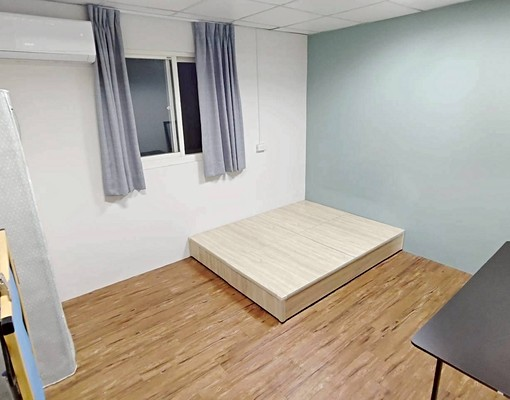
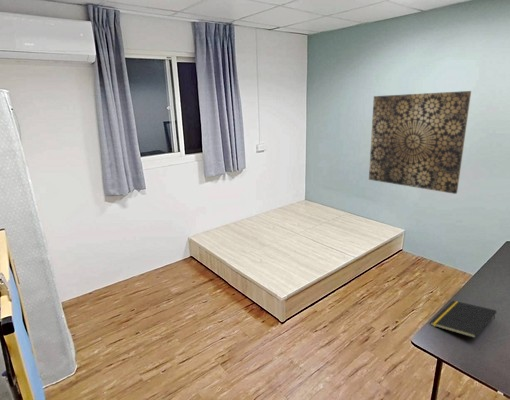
+ wall art [368,90,472,195]
+ notepad [430,300,497,339]
